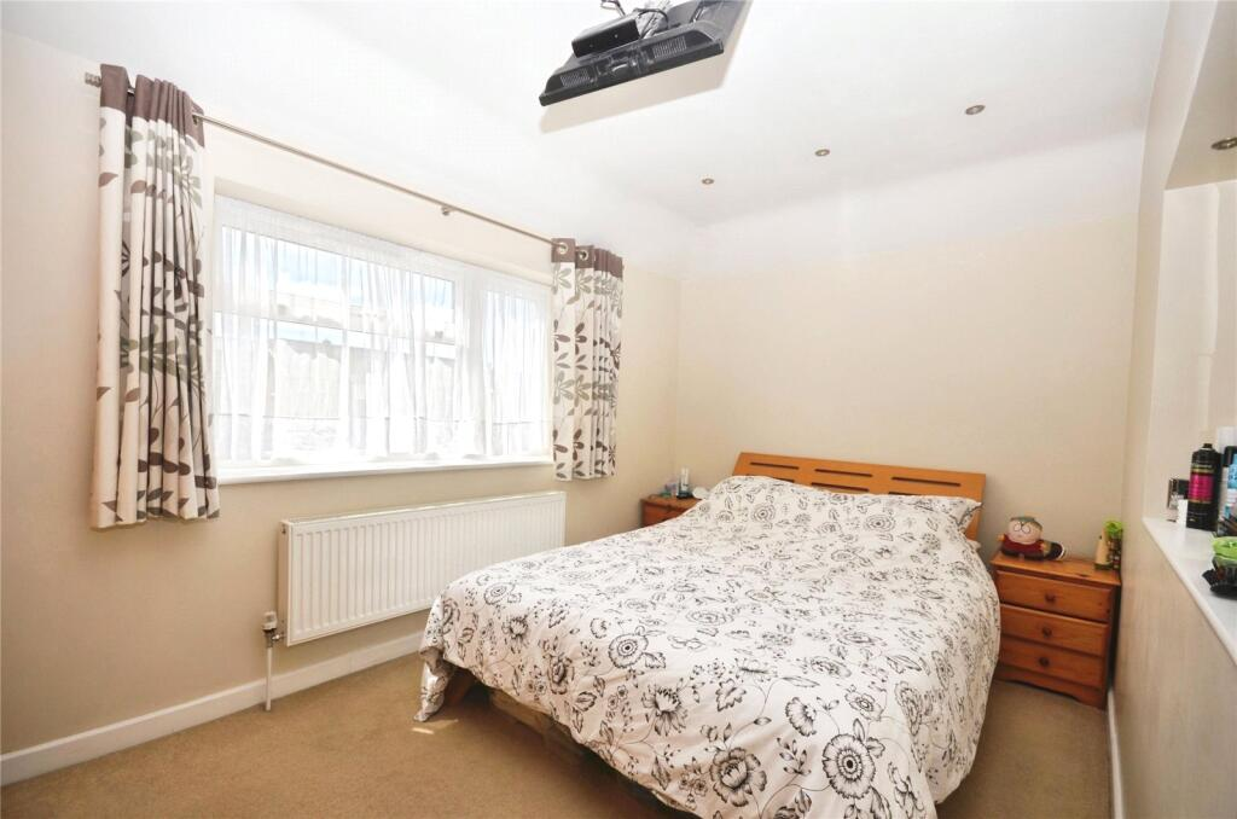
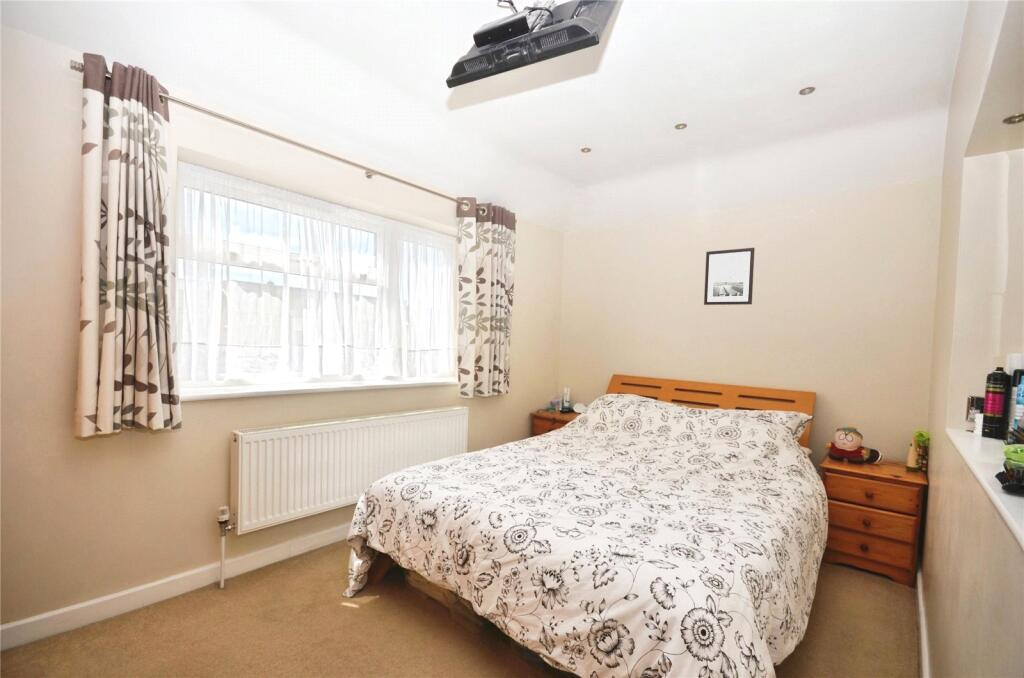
+ wall art [703,247,756,306]
